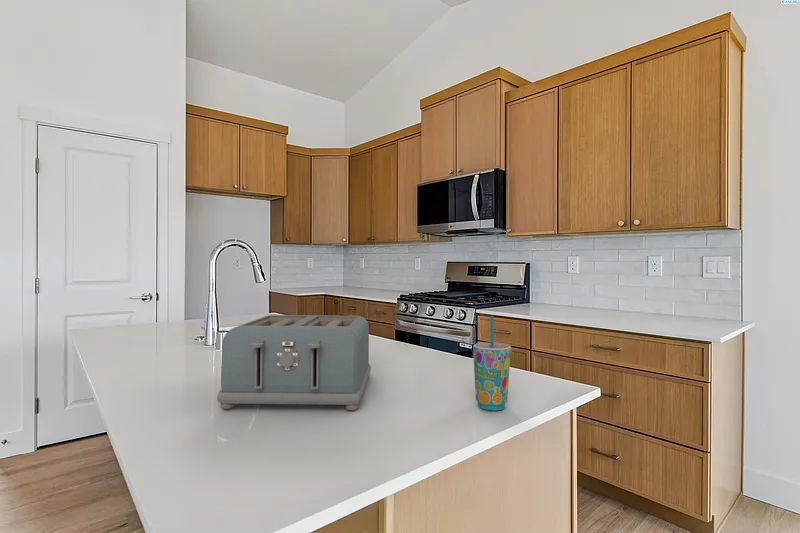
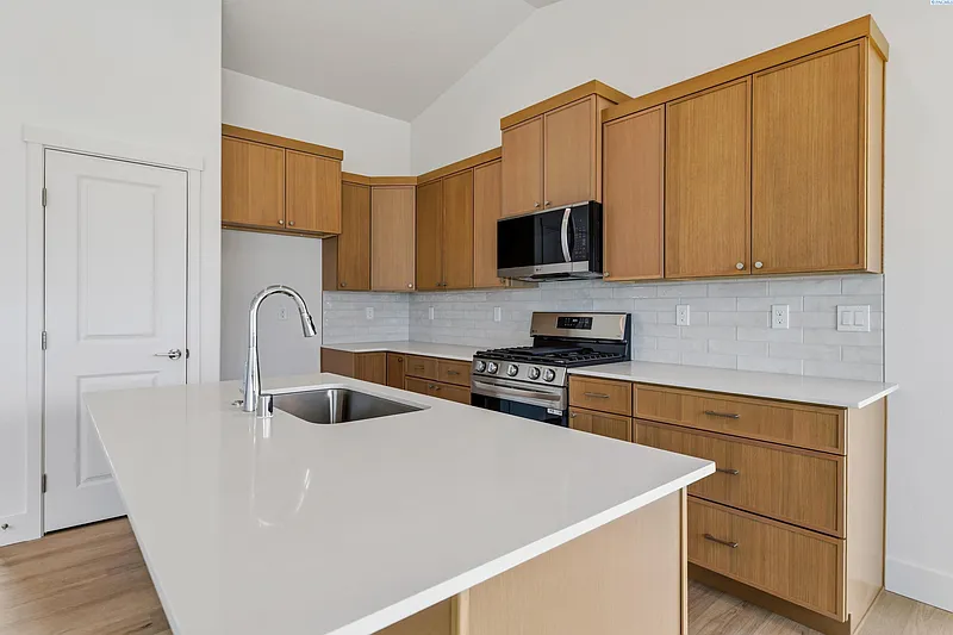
- cup [472,315,512,412]
- toaster [216,314,372,411]
